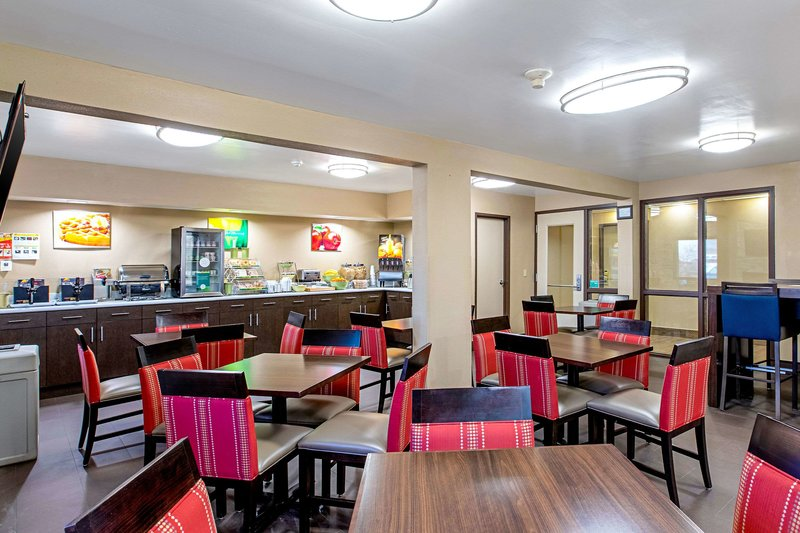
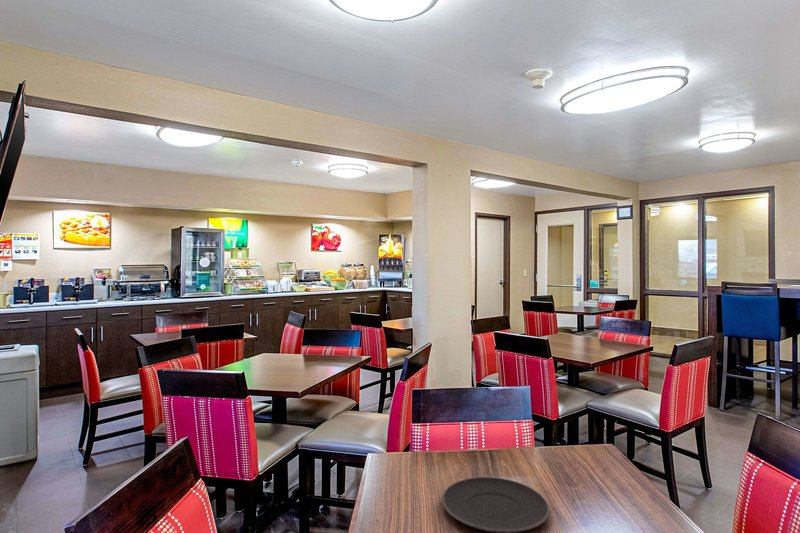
+ plate [441,476,551,533]
